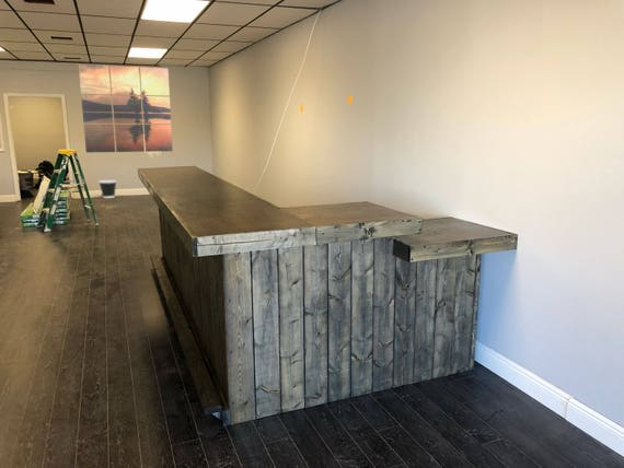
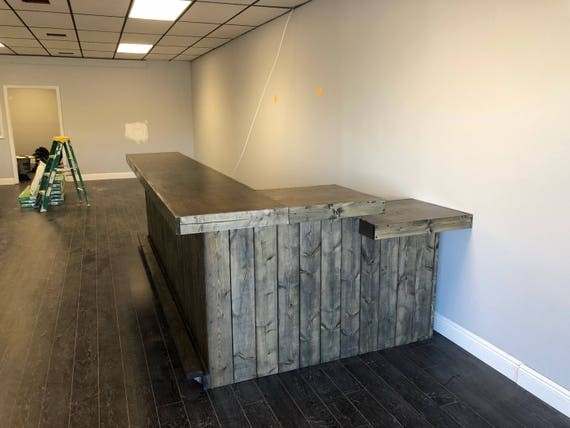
- wall art [78,63,174,153]
- wastebasket [97,179,117,199]
